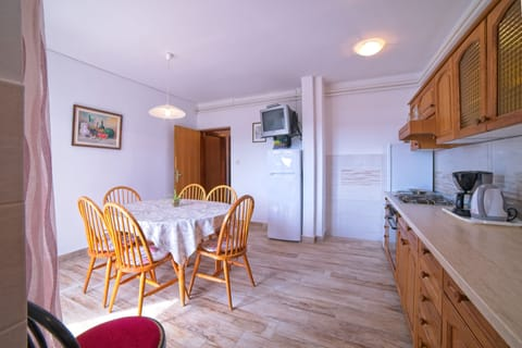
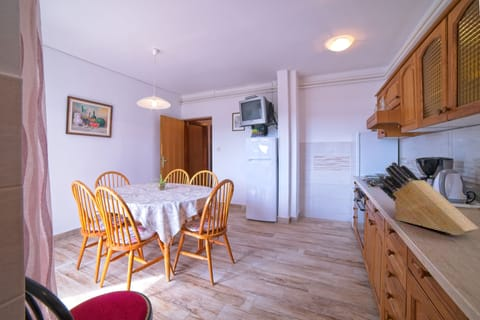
+ knife block [378,161,480,236]
